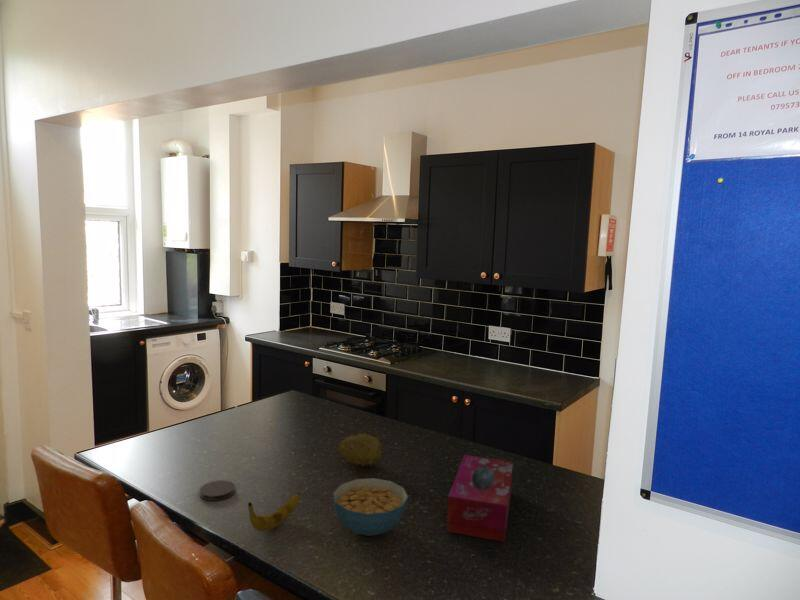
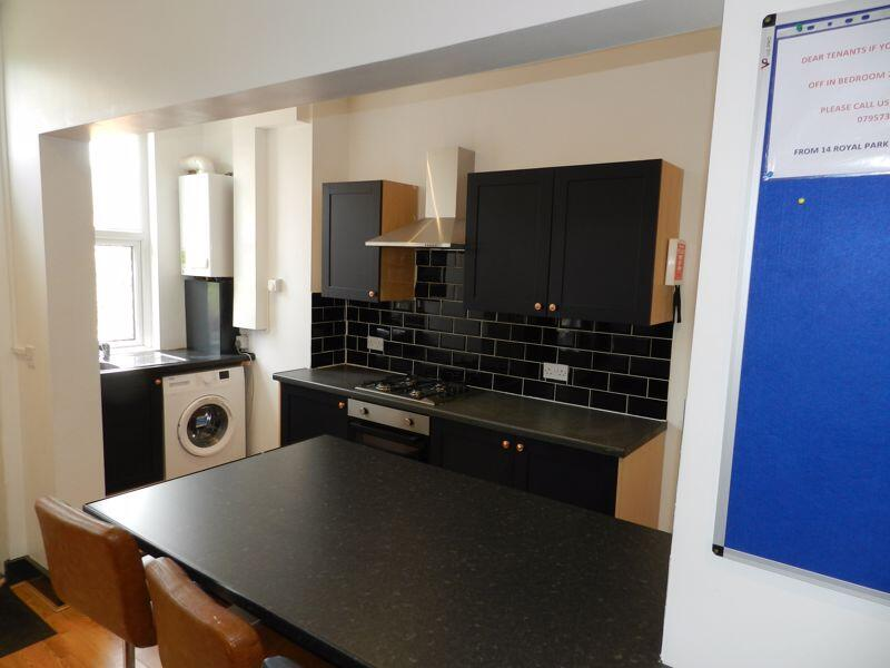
- cereal bowl [332,477,409,537]
- coaster [199,479,236,502]
- fruit [336,432,383,469]
- banana [247,492,301,532]
- tissue box [446,454,514,543]
